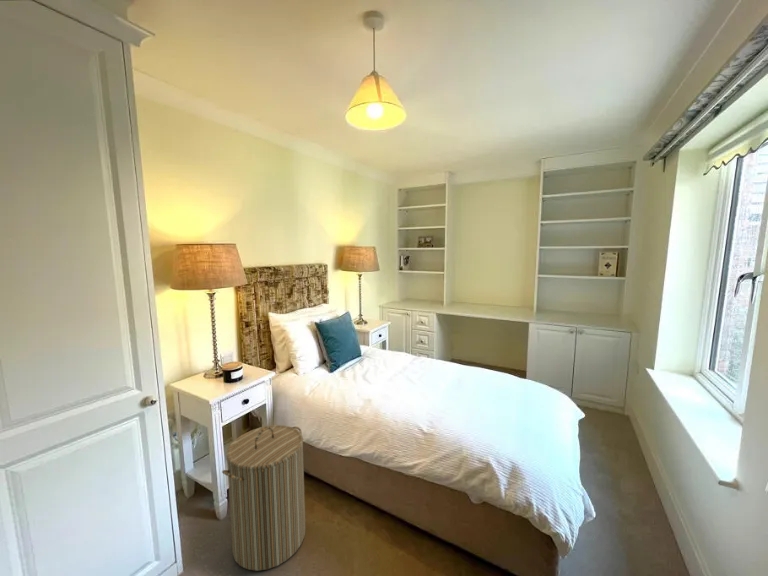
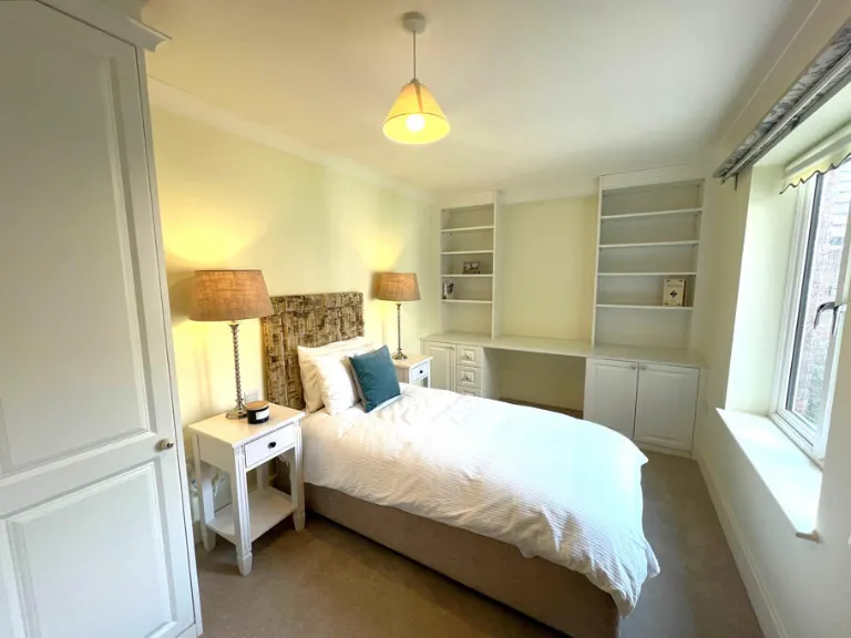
- laundry hamper [221,424,306,572]
